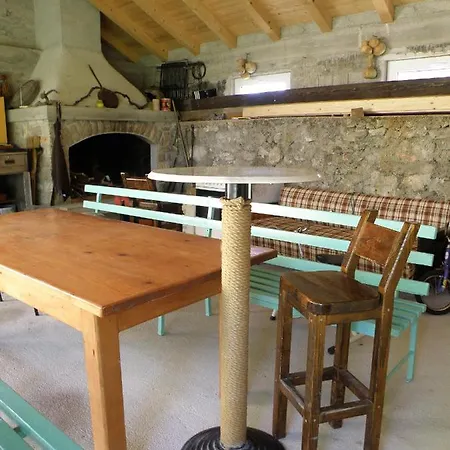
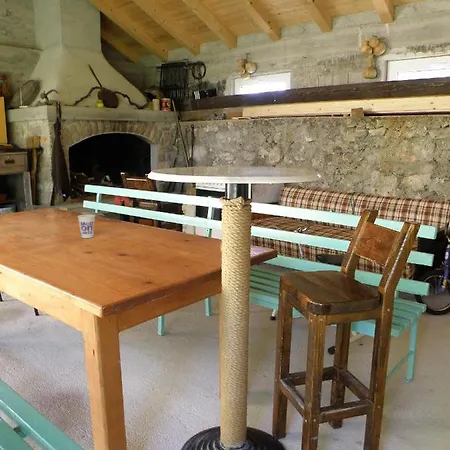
+ cup [76,213,96,239]
